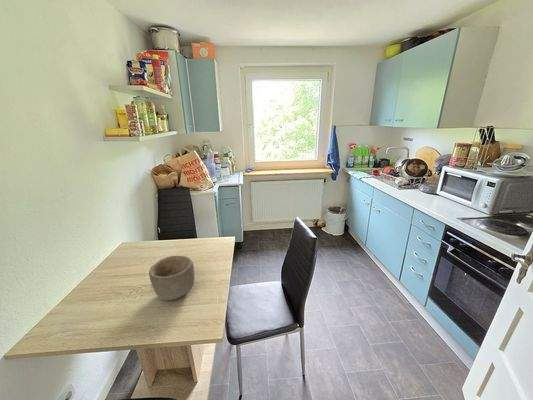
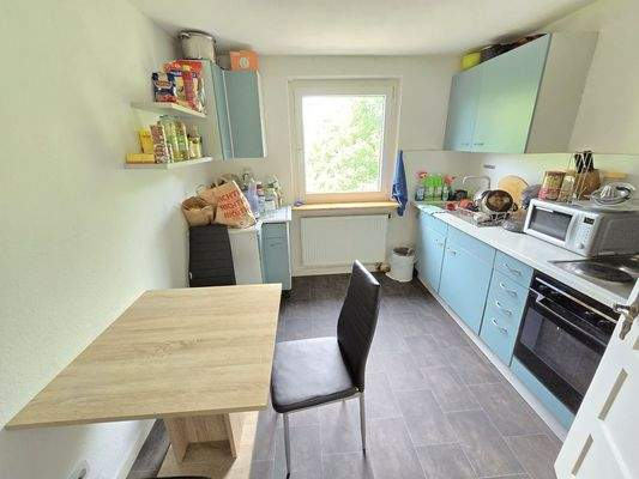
- bowl [148,255,196,301]
